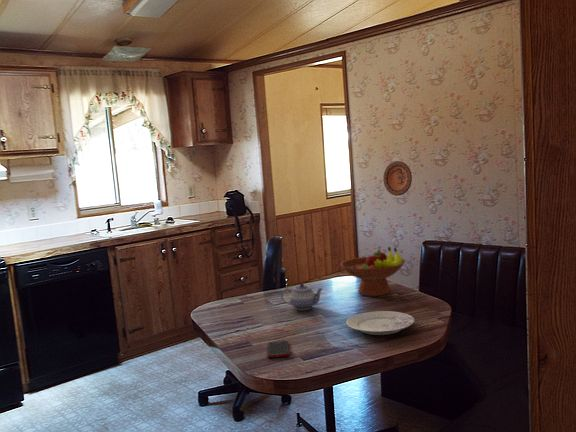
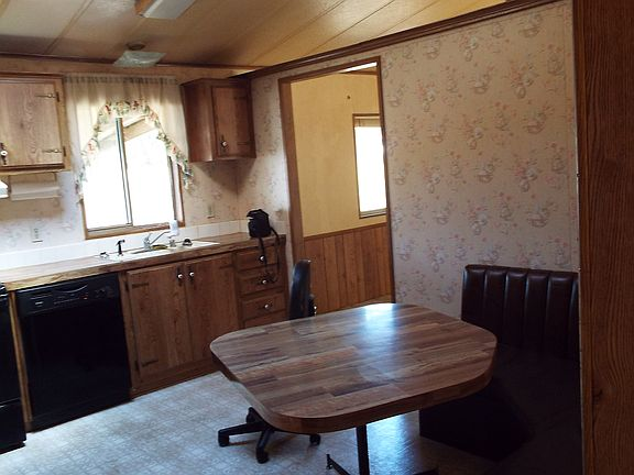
- fruit bowl [339,246,407,297]
- cell phone [267,340,290,359]
- plate [345,310,416,336]
- decorative plate [382,160,413,197]
- teapot [280,282,324,311]
